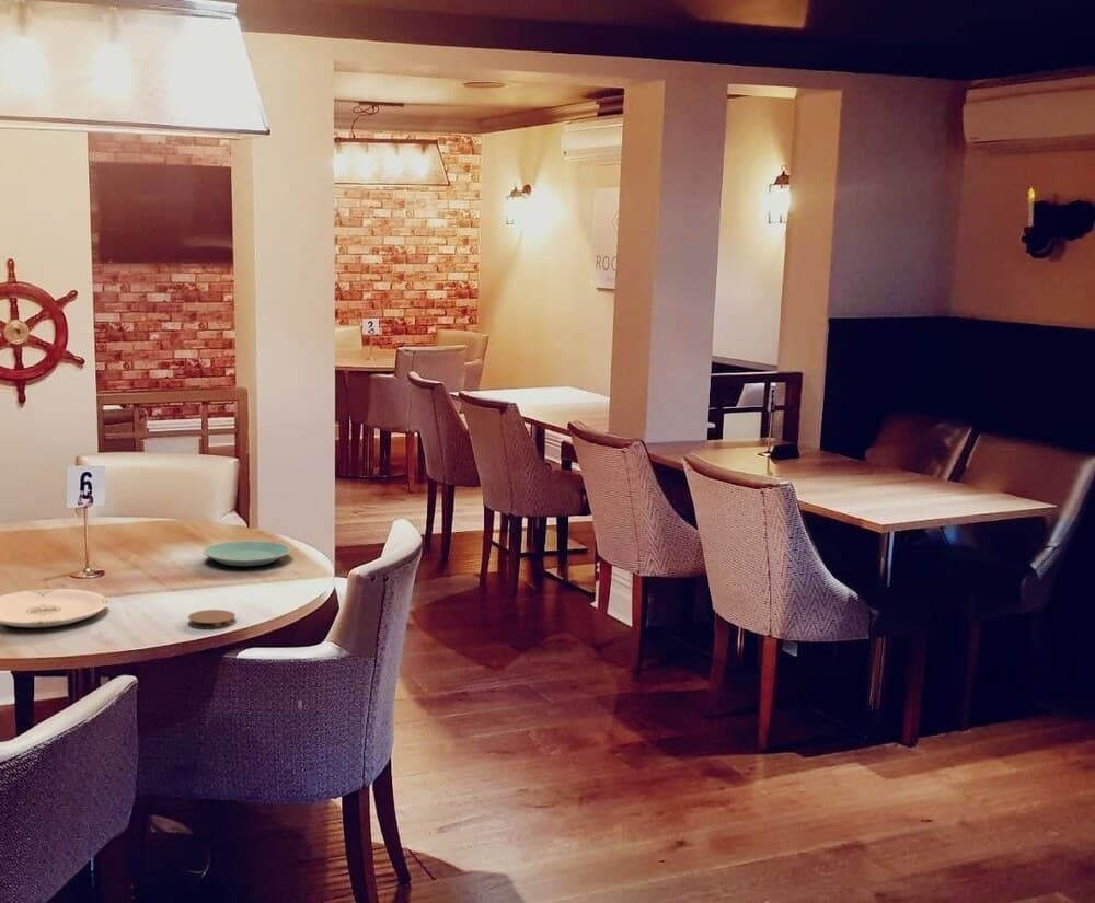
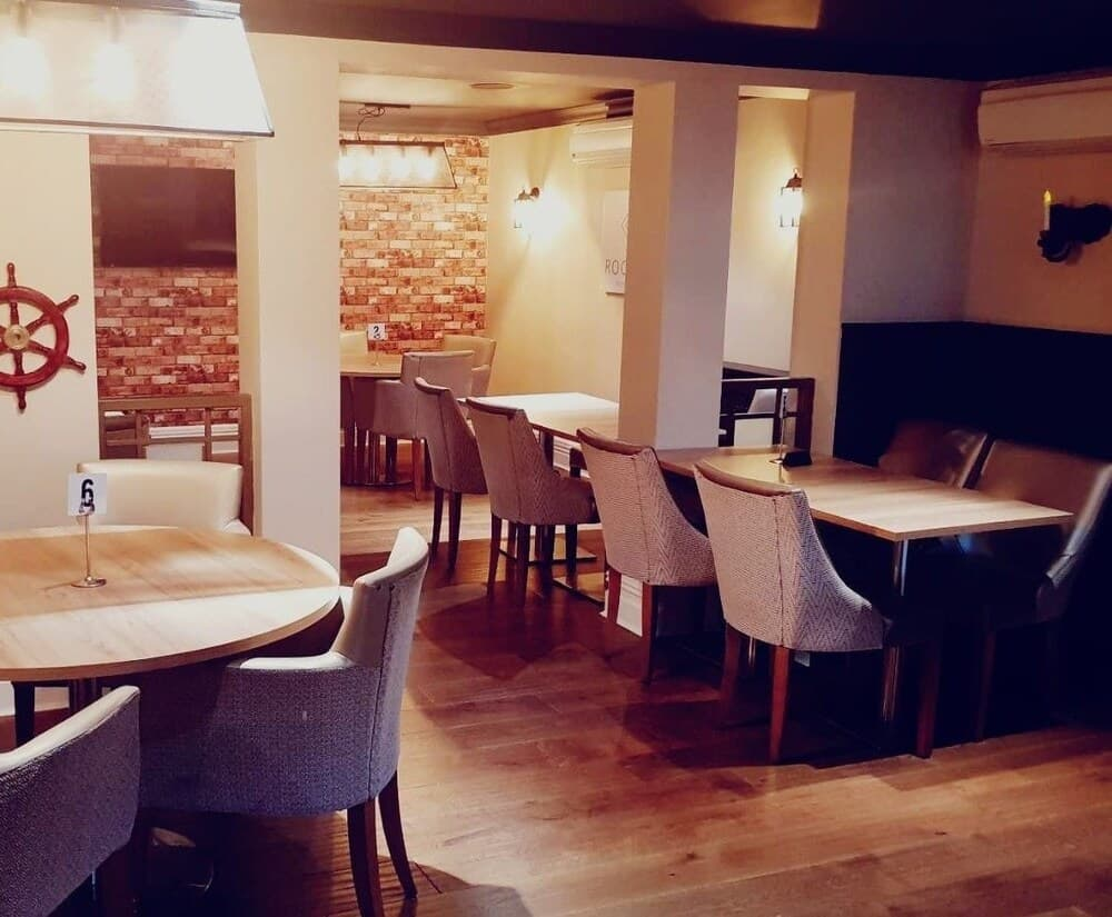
- coaster [187,609,237,629]
- plate [201,540,291,567]
- plate [0,588,110,628]
